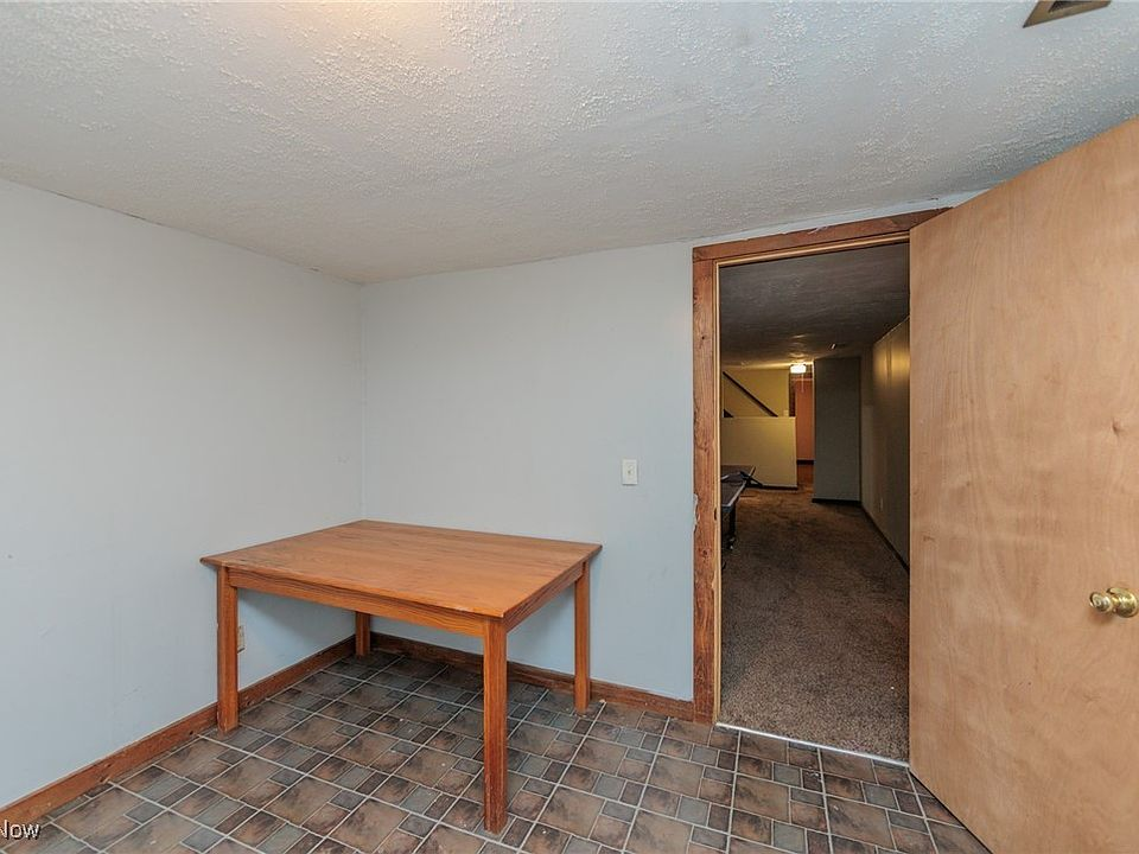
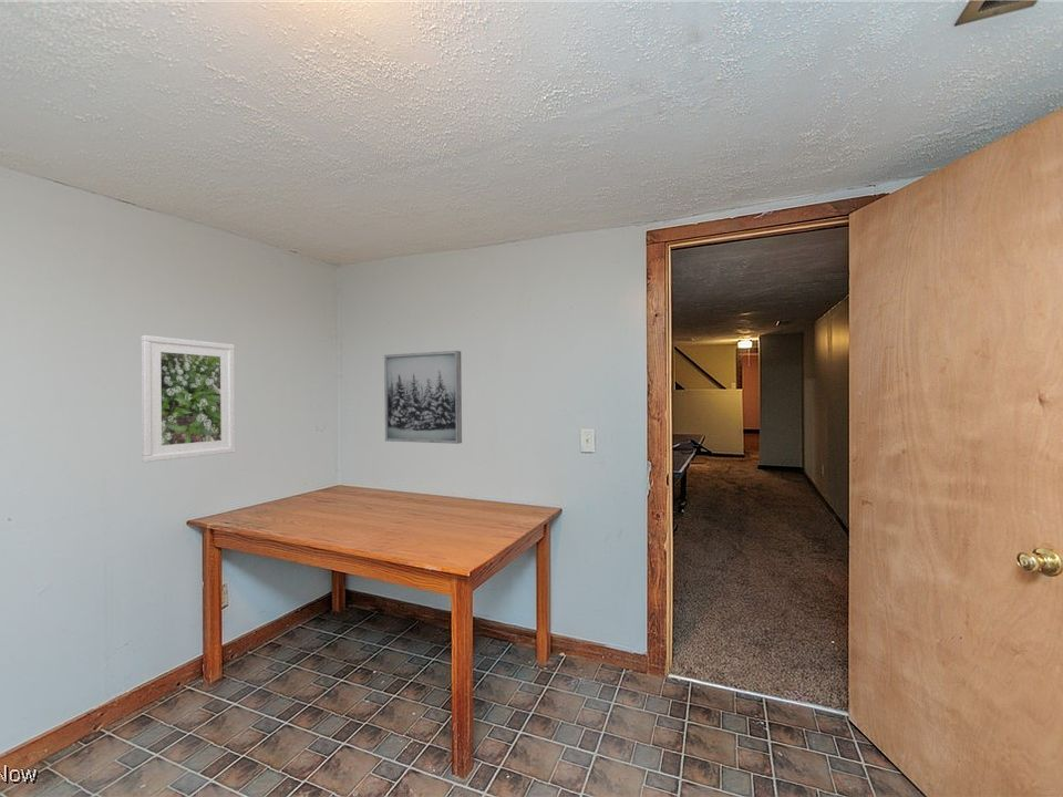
+ wall art [383,350,463,445]
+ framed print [140,334,236,463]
